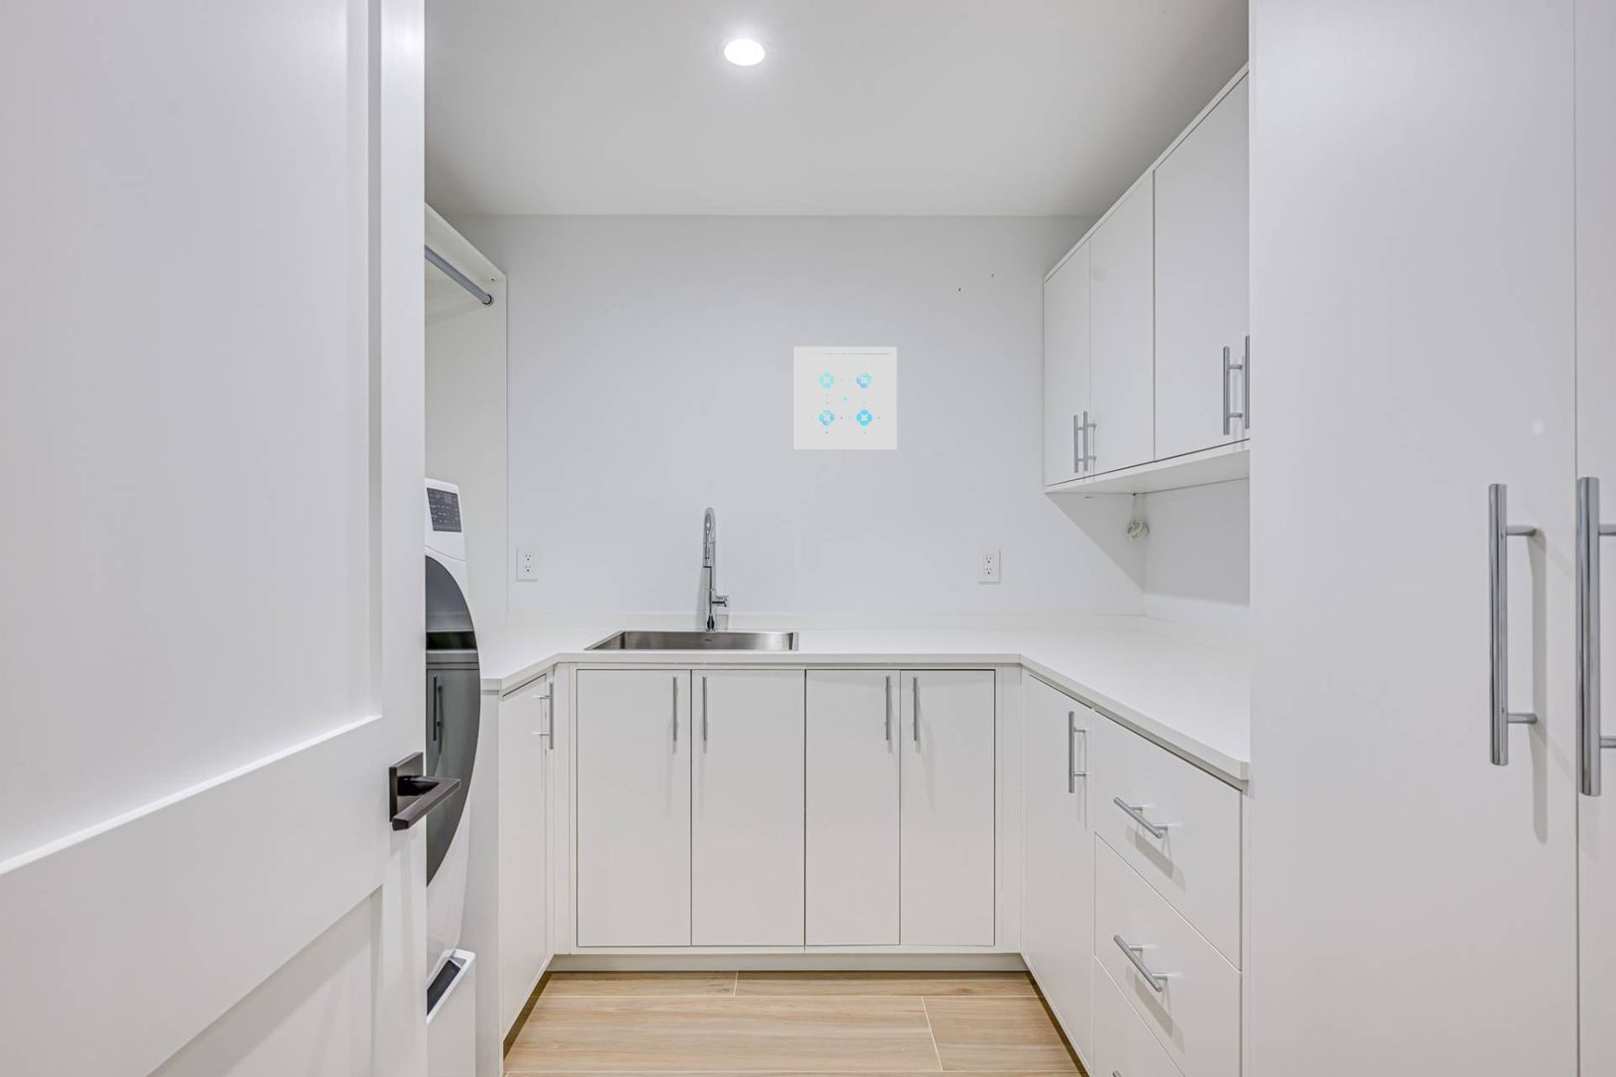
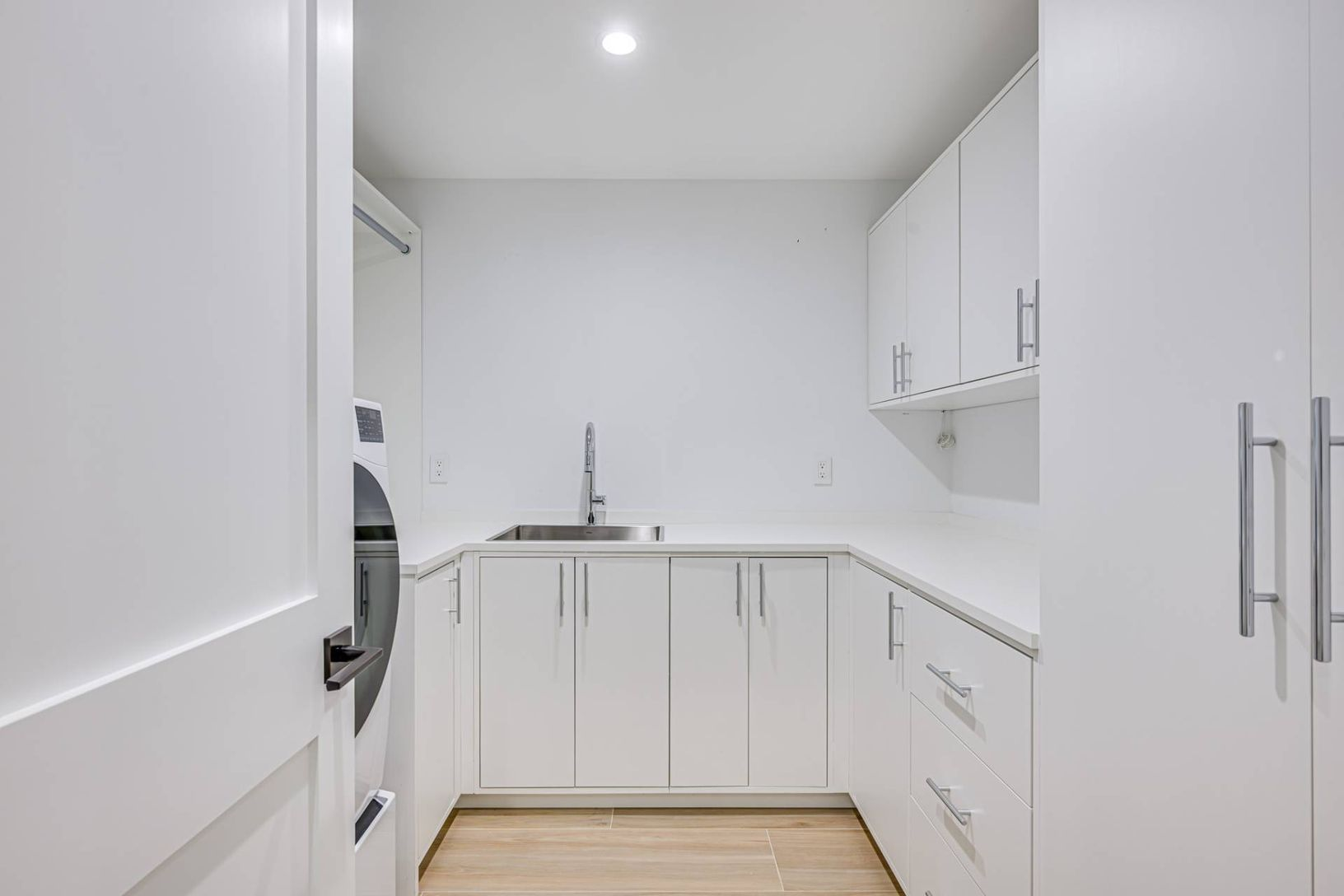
- wall art [794,345,898,451]
